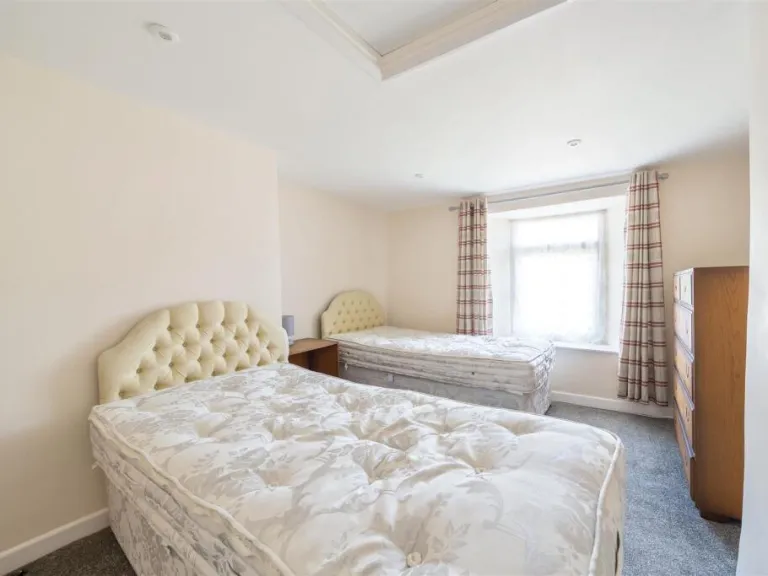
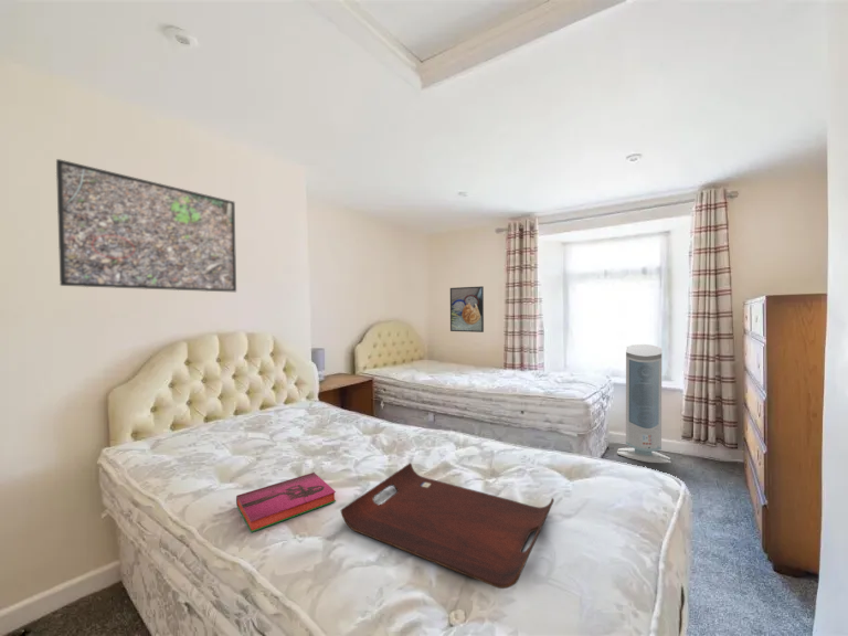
+ air purifier [616,343,671,464]
+ hardback book [235,471,337,533]
+ serving tray [340,462,555,590]
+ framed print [55,158,237,293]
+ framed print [449,285,485,333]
